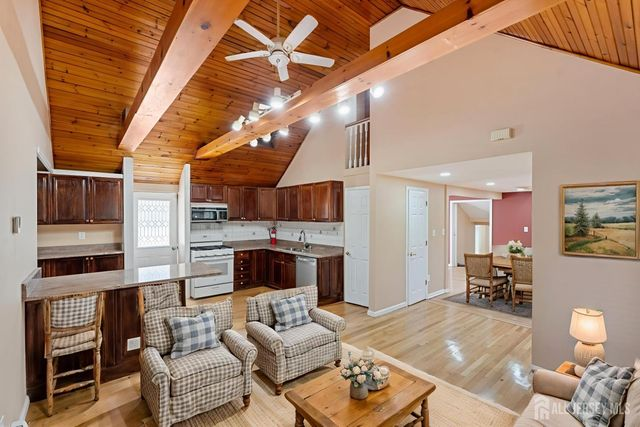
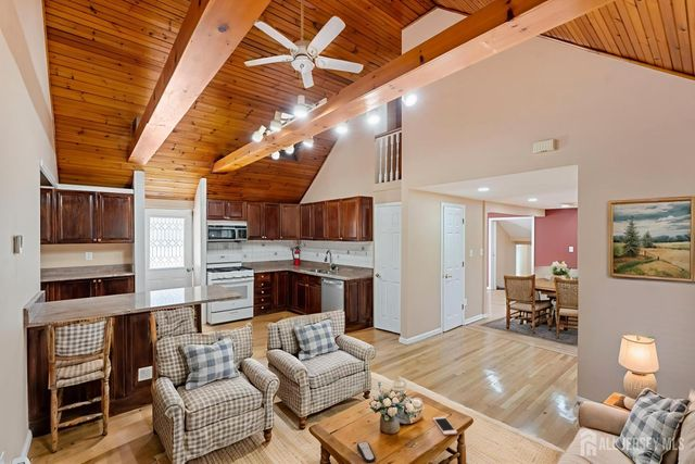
+ cell phone [432,415,458,436]
+ remote control [356,440,377,464]
